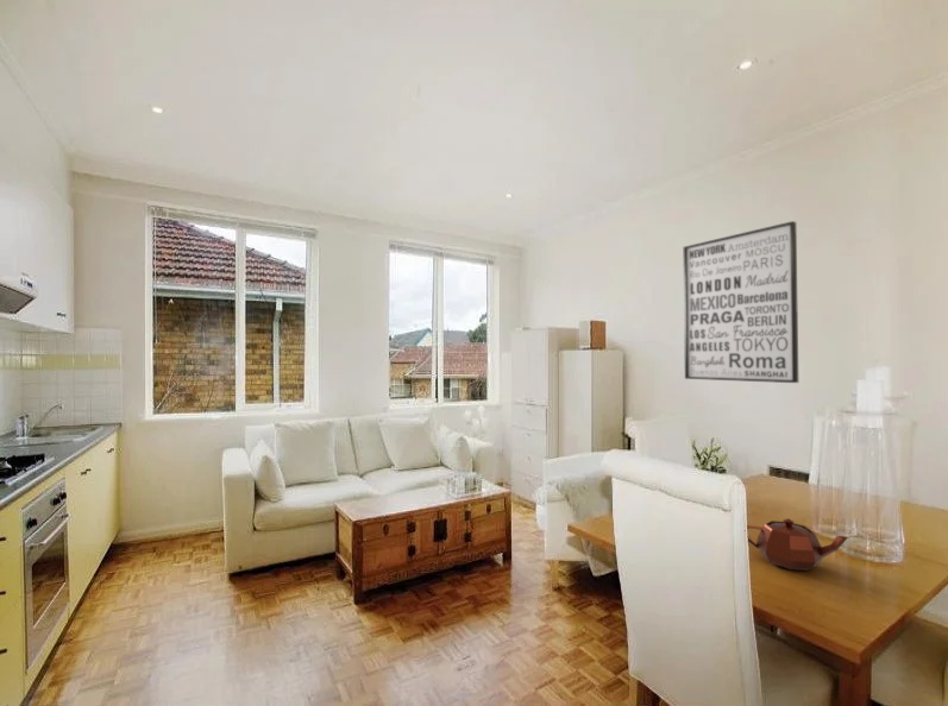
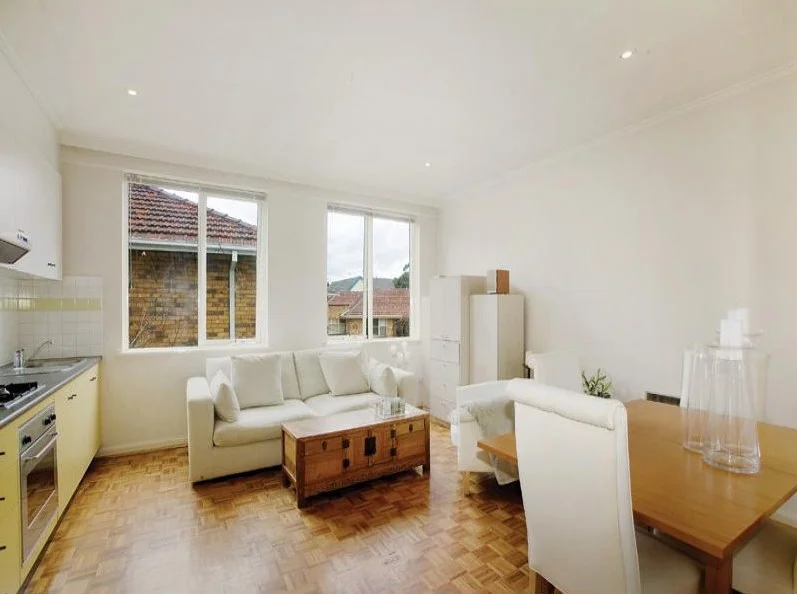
- wall art [683,220,799,384]
- teapot [746,517,850,572]
